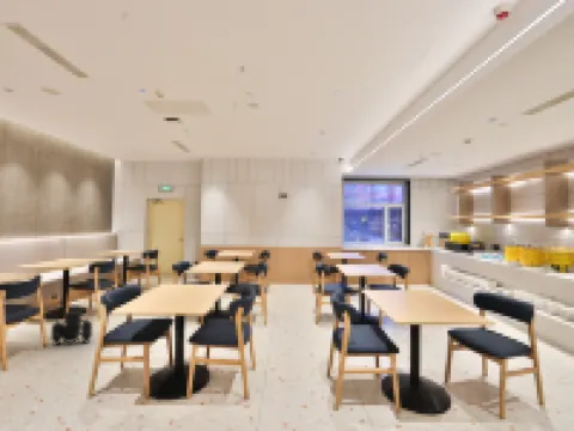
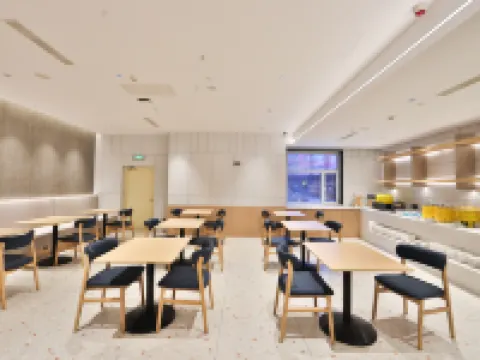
- backpack [49,304,93,346]
